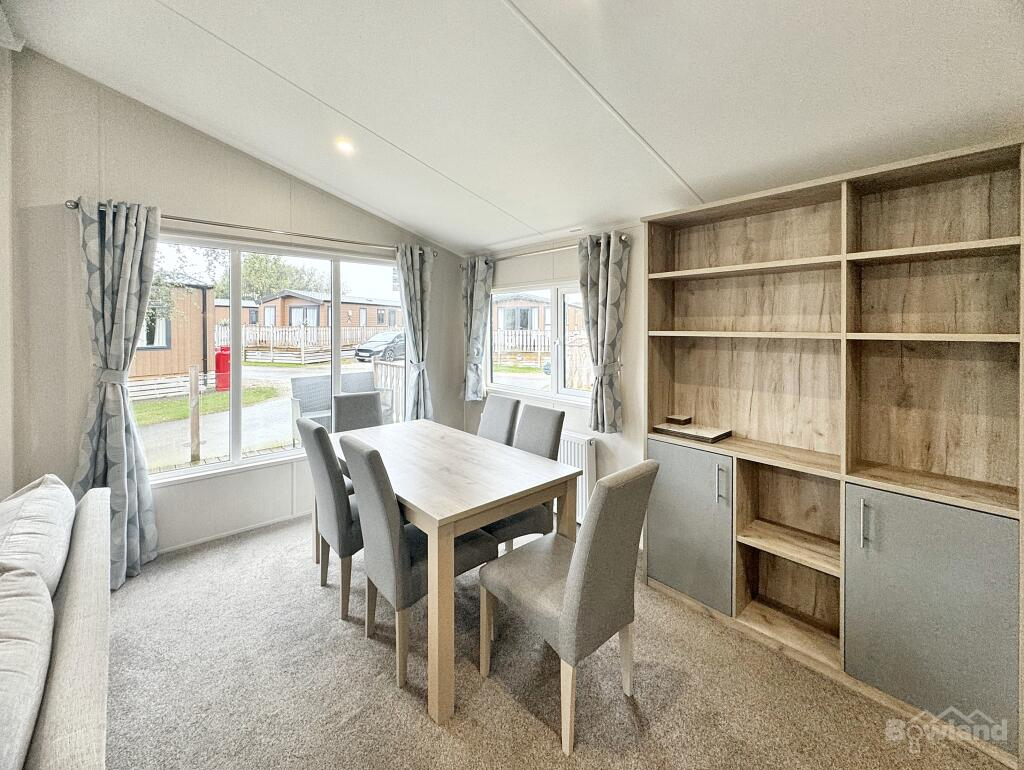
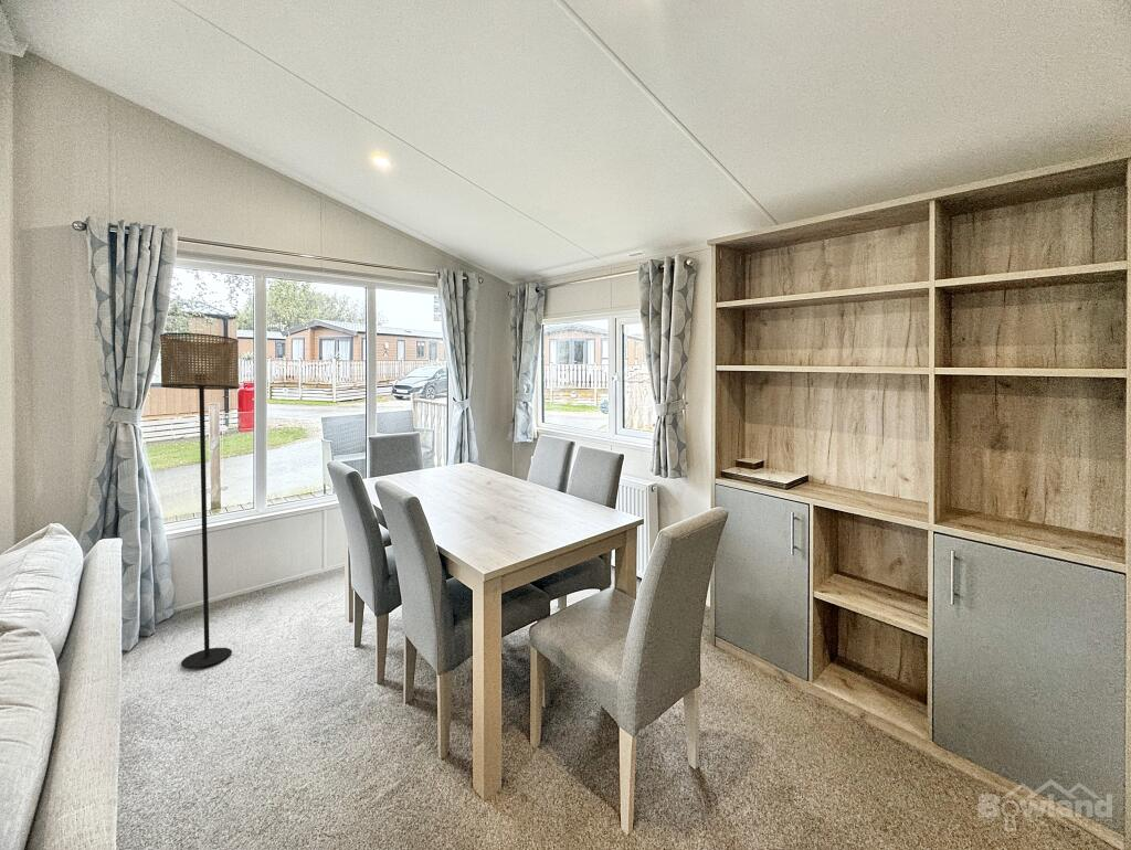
+ floor lamp [159,332,240,670]
